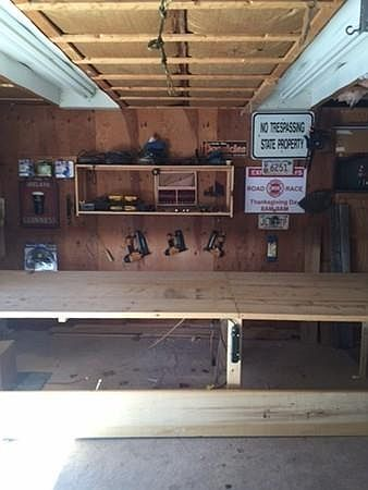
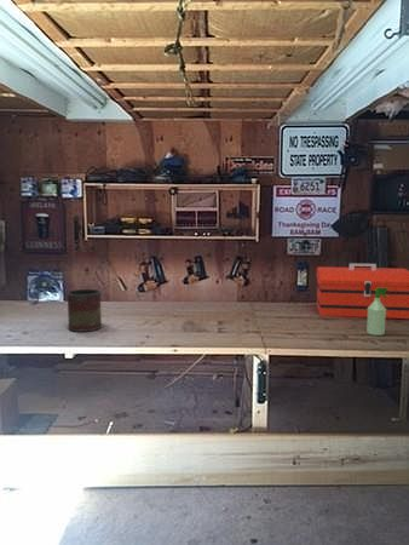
+ spray bottle [365,288,388,337]
+ toolbox [316,263,409,320]
+ paint can [65,288,103,333]
